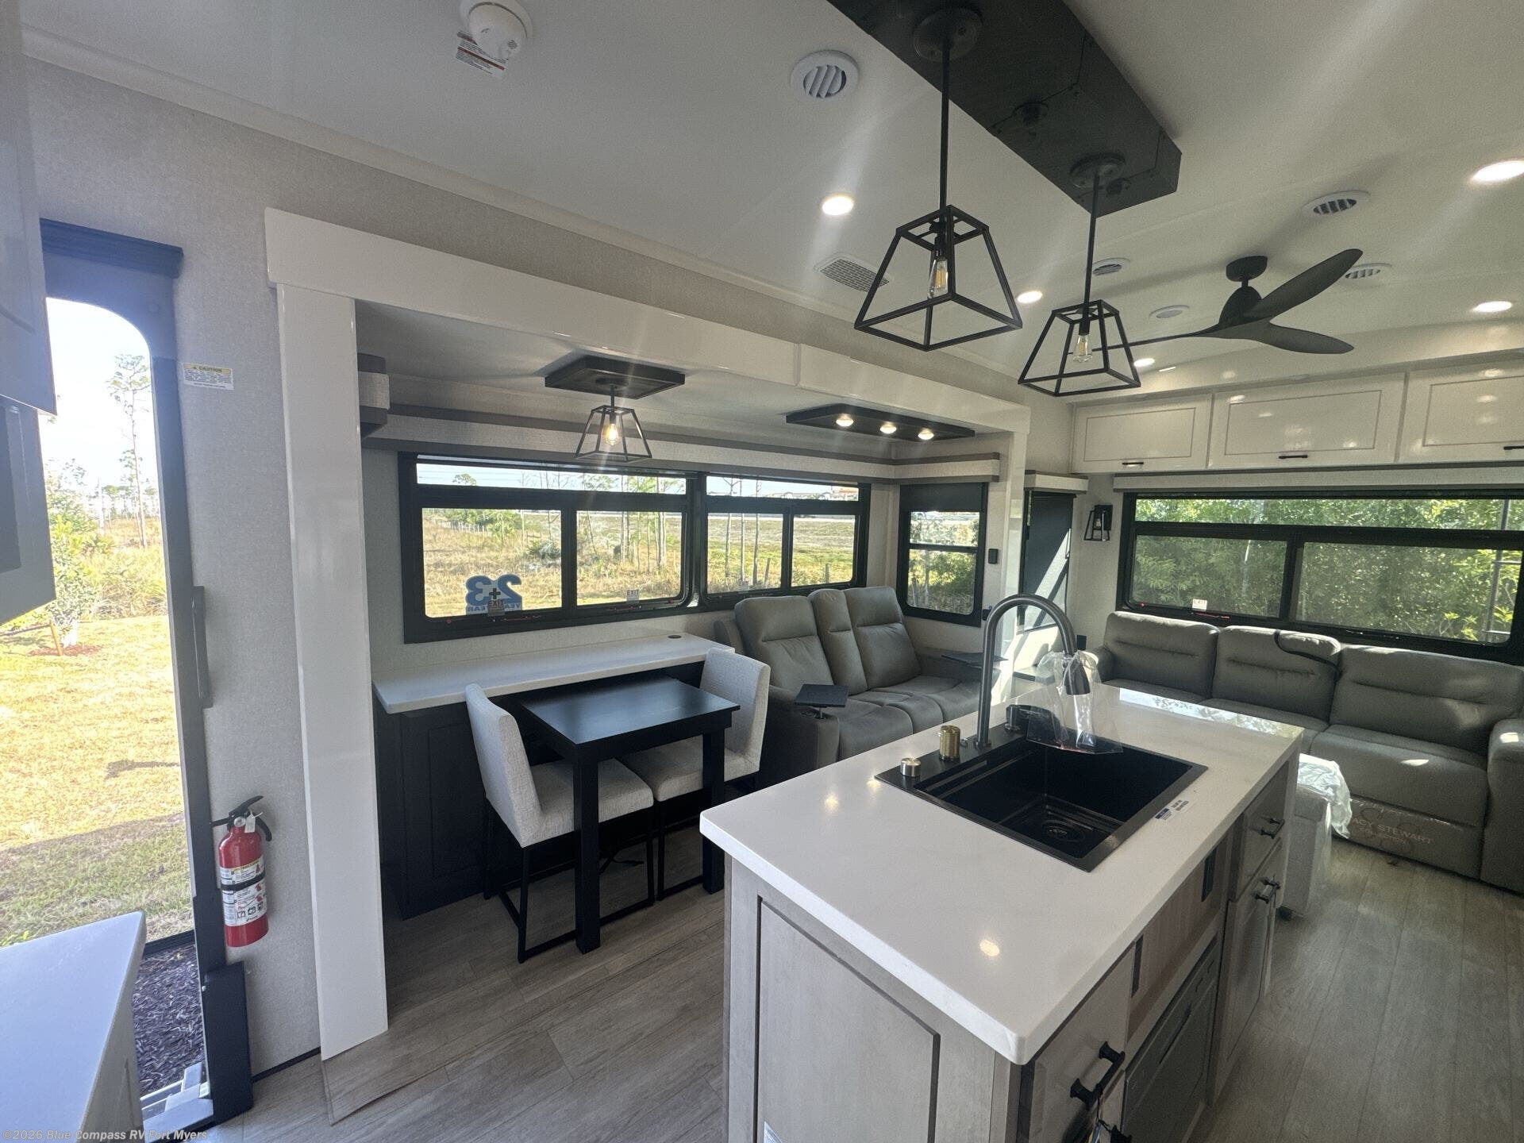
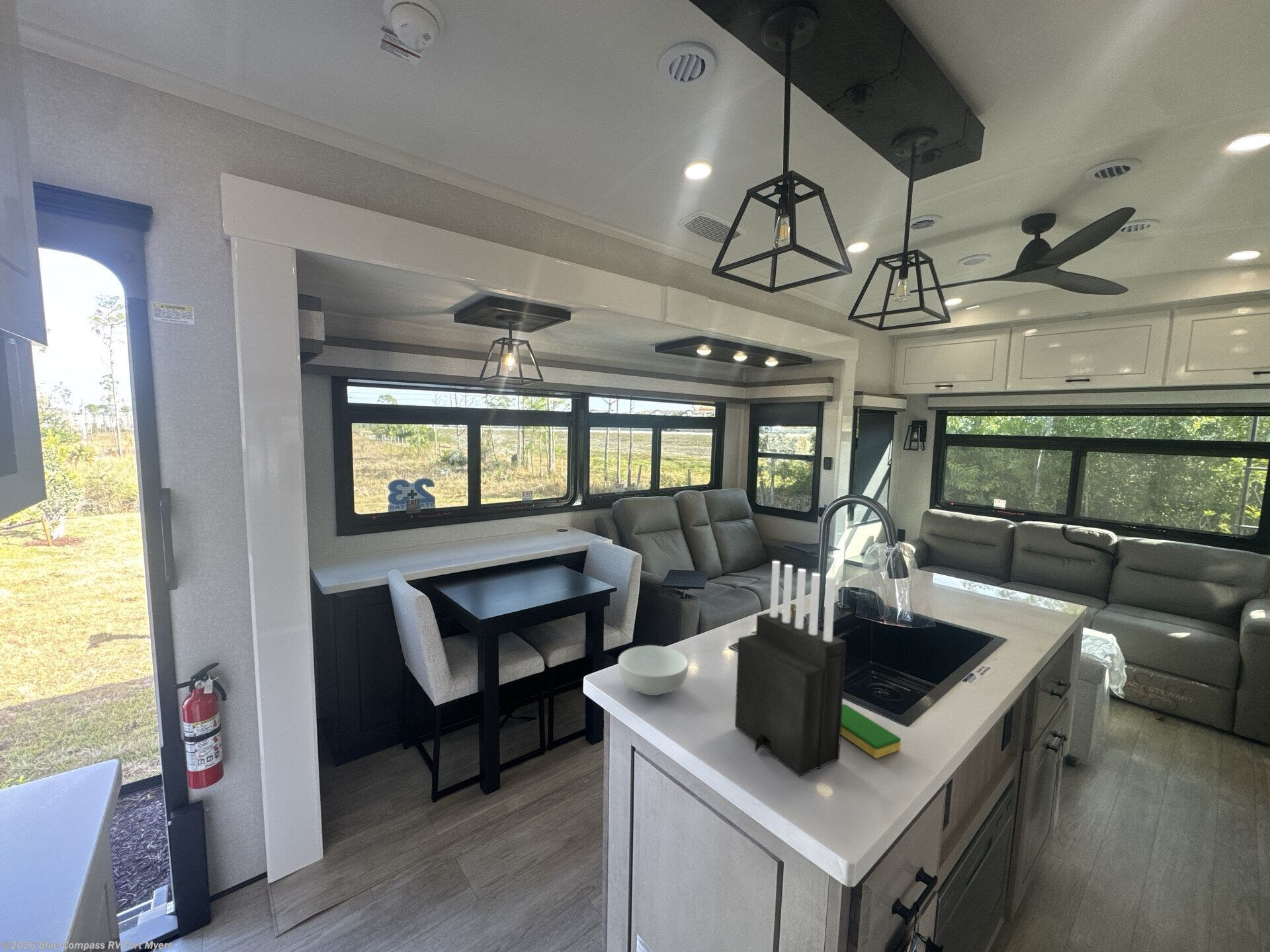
+ cereal bowl [618,645,689,696]
+ dish sponge [841,703,902,759]
+ knife block [734,560,847,778]
